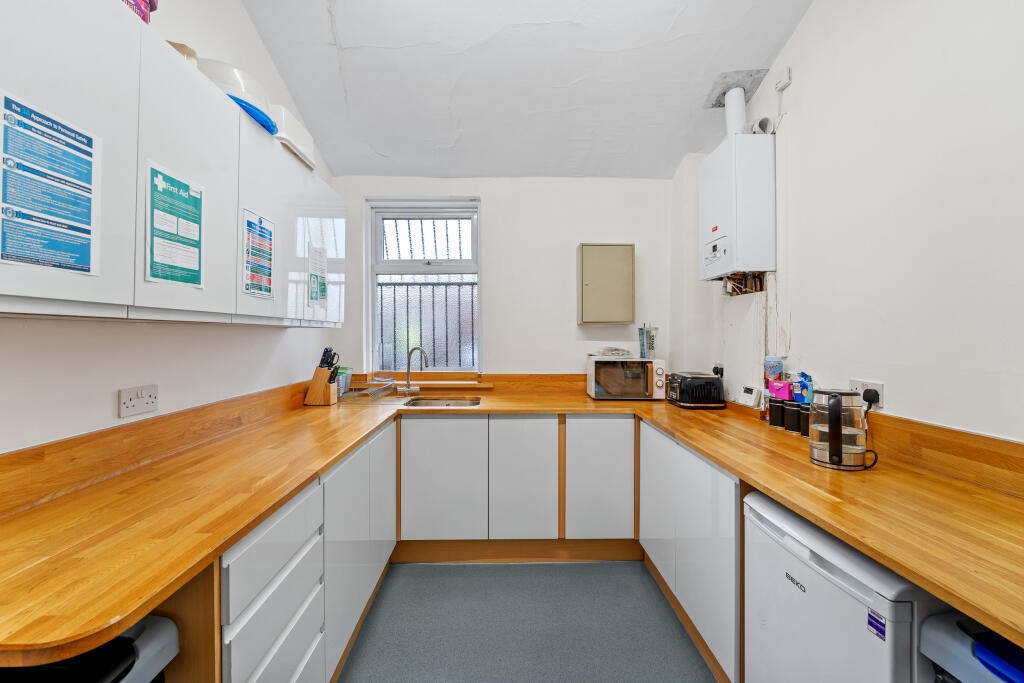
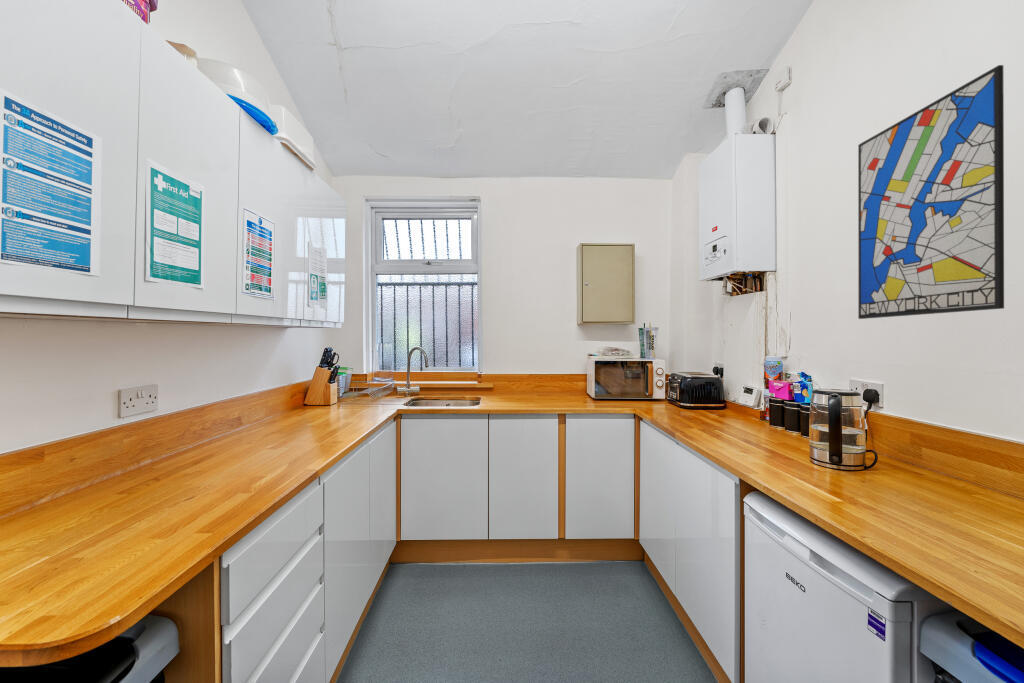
+ wall art [857,64,1005,320]
